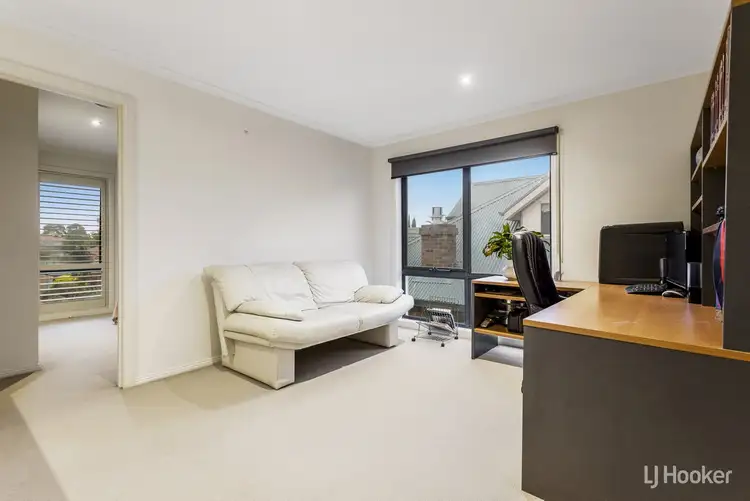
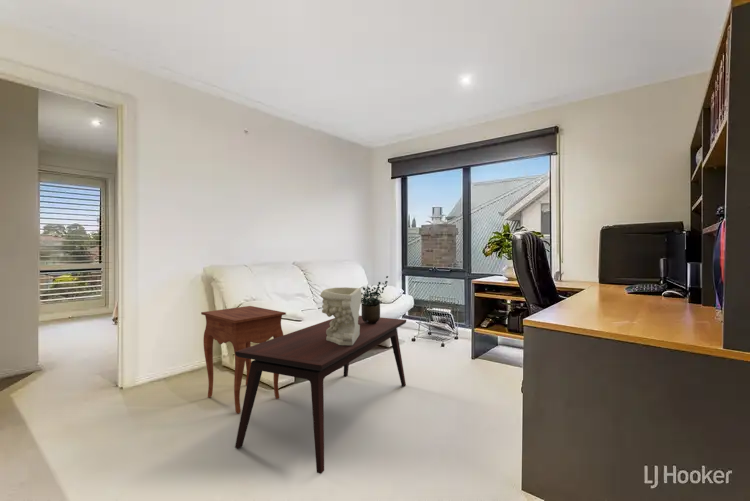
+ side table [200,305,287,415]
+ potted plant [360,275,389,324]
+ coffee table [234,315,407,475]
+ decorative bowl [319,286,363,345]
